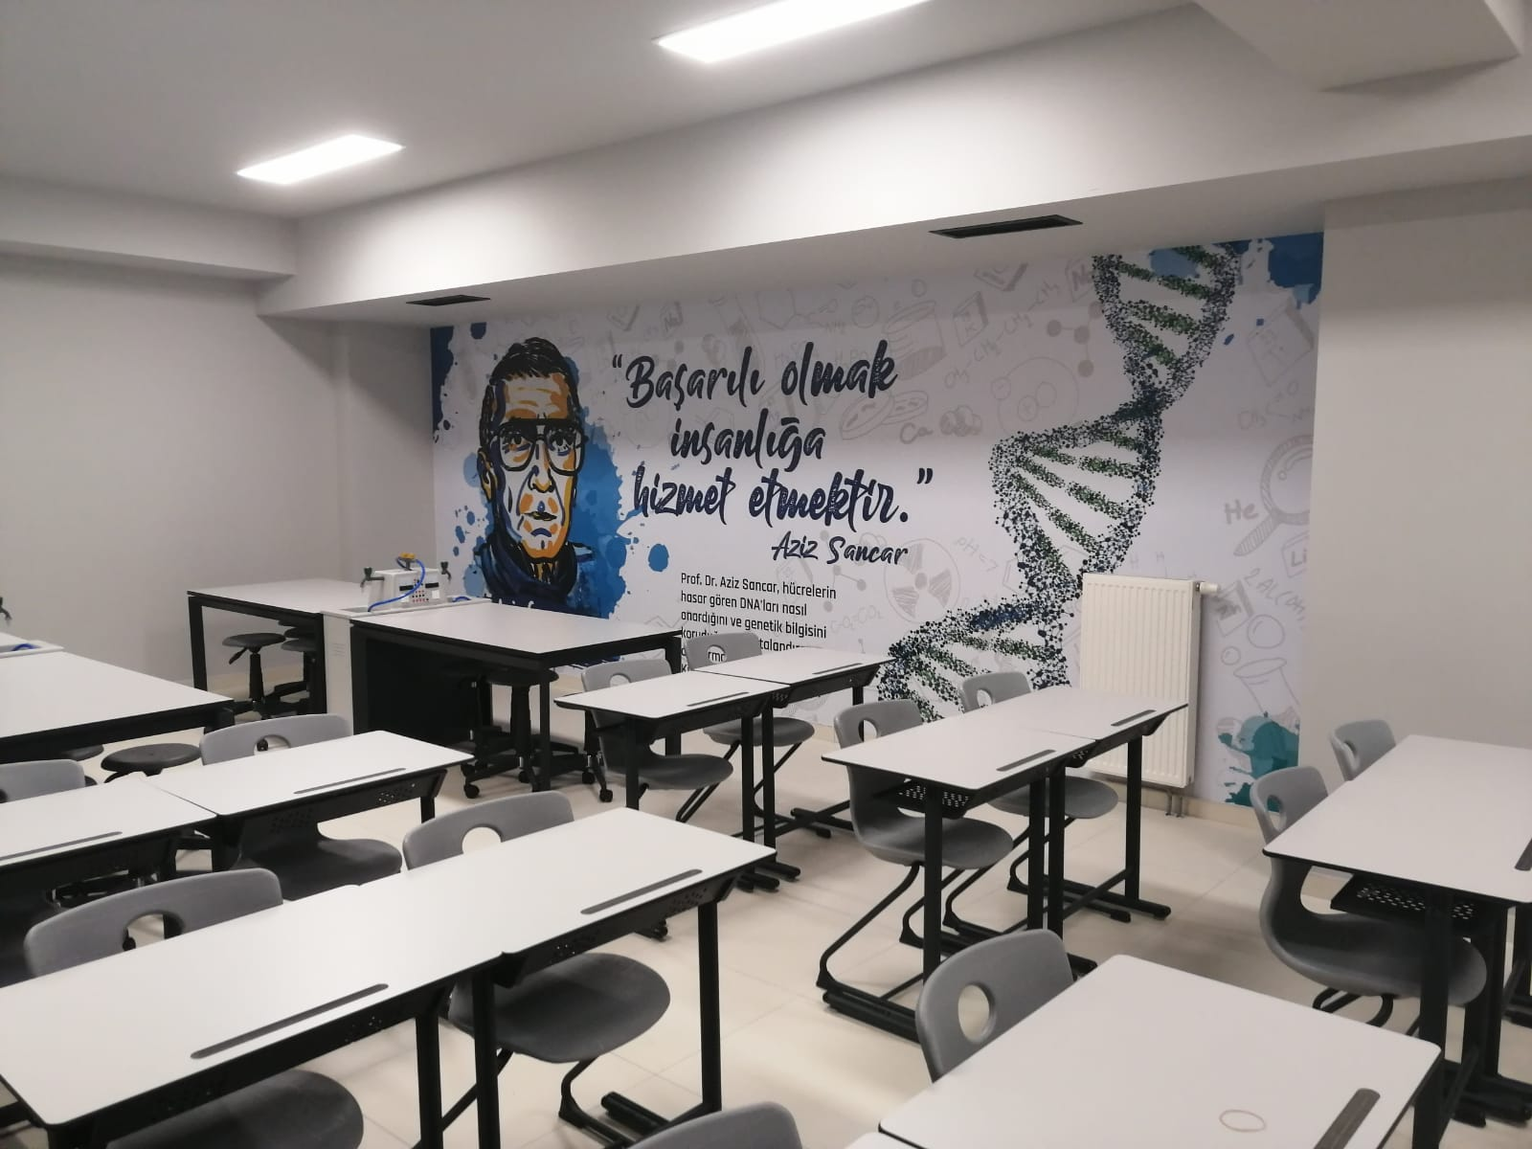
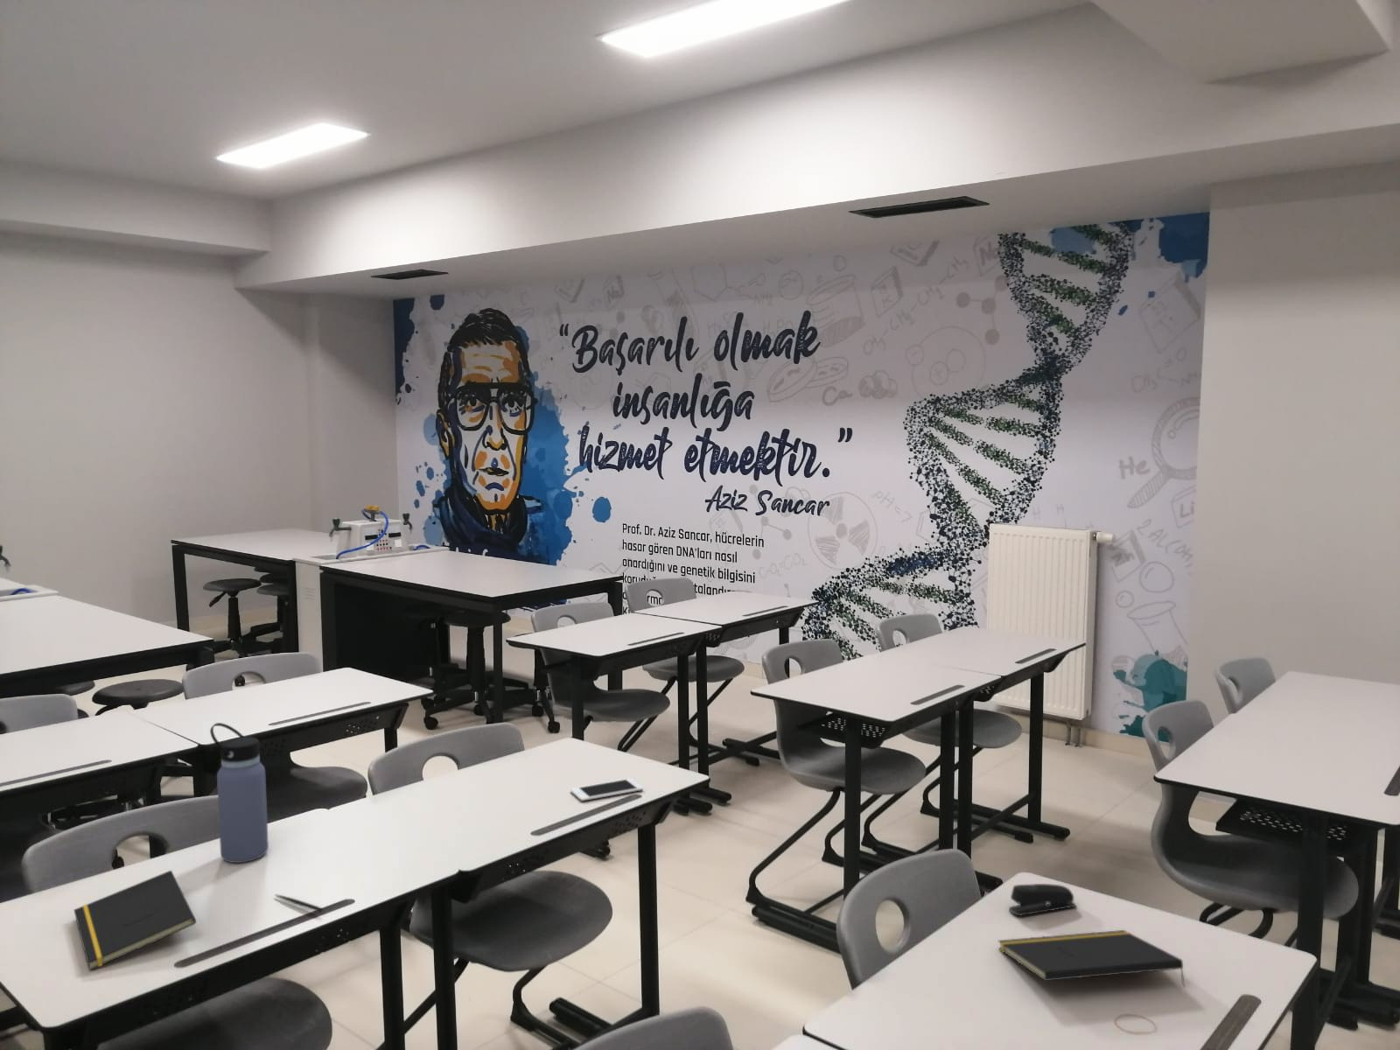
+ notepad [73,870,197,972]
+ water bottle [209,722,269,864]
+ notepad [998,930,1186,988]
+ stapler [1008,882,1077,917]
+ cell phone [570,778,644,802]
+ pen [273,893,323,912]
